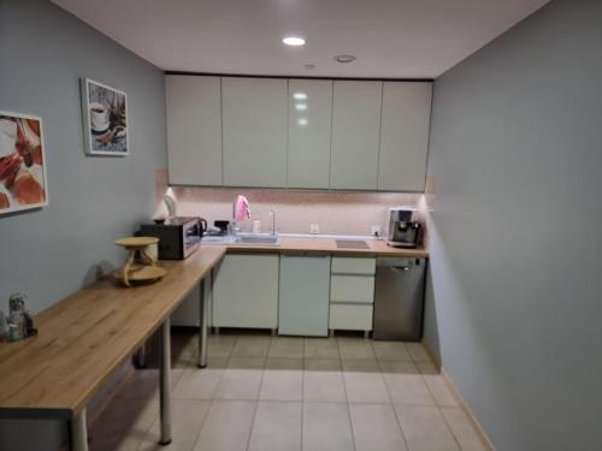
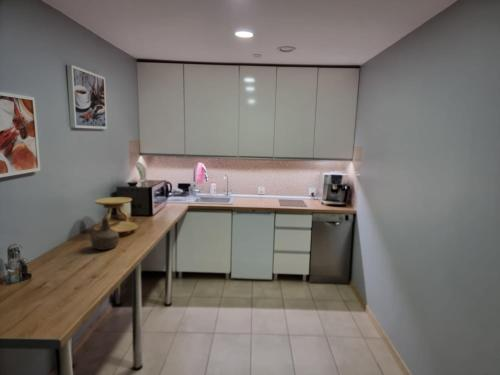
+ bottle [90,216,120,251]
